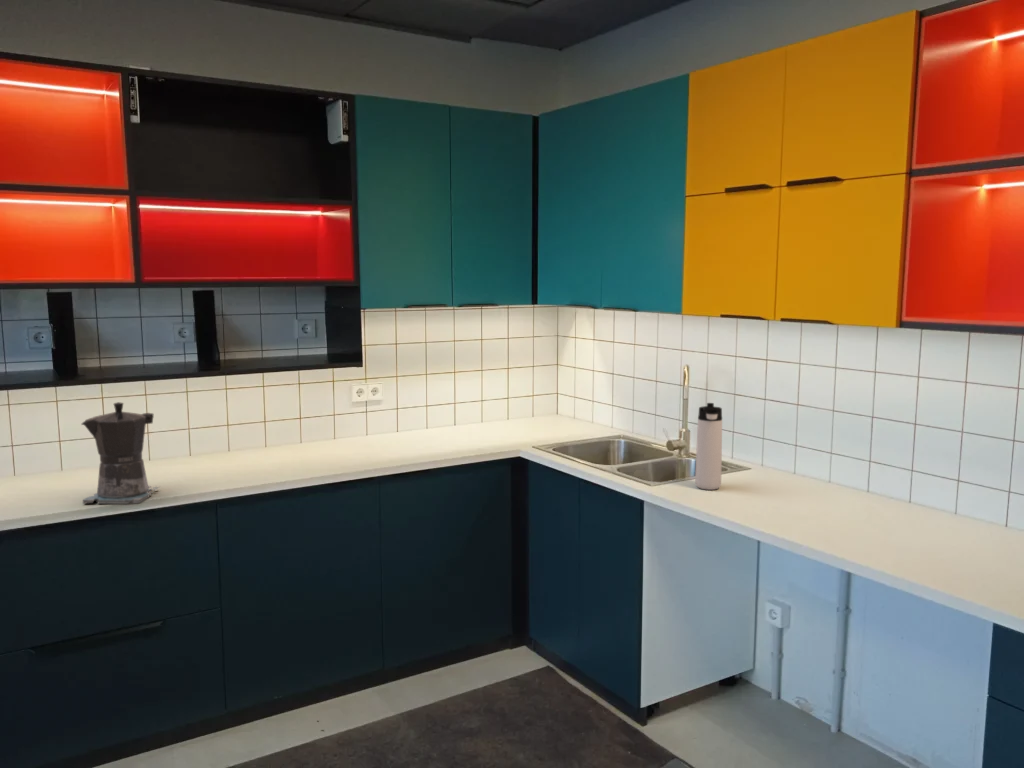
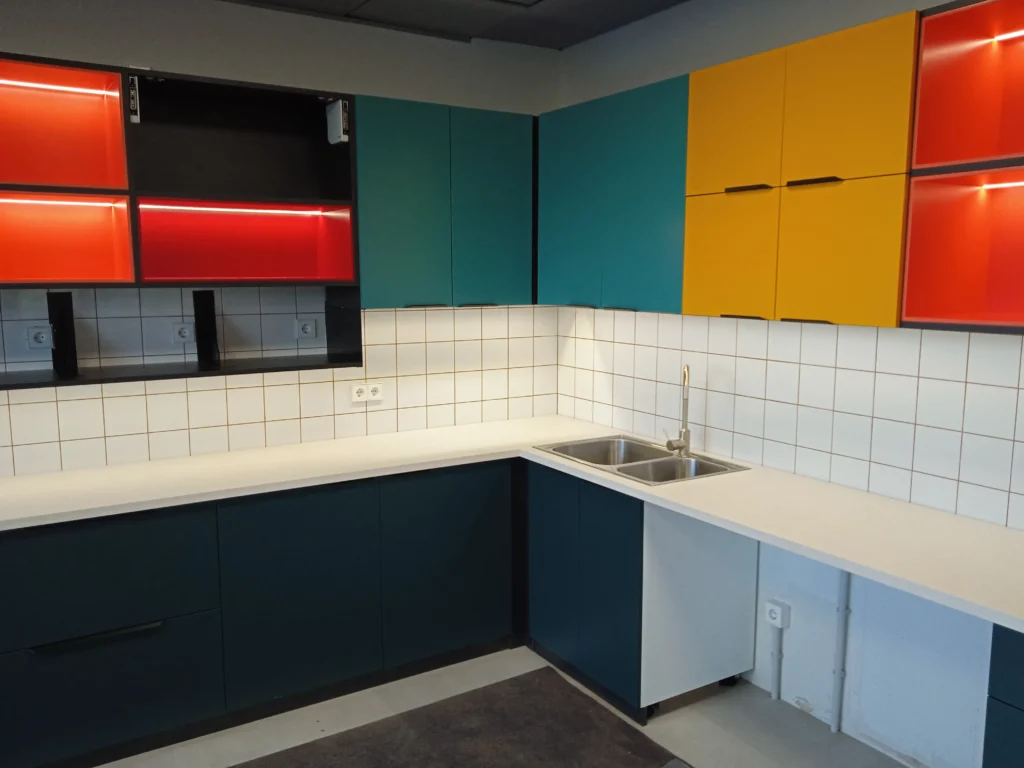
- coffee maker [80,401,160,505]
- thermos bottle [694,402,723,491]
